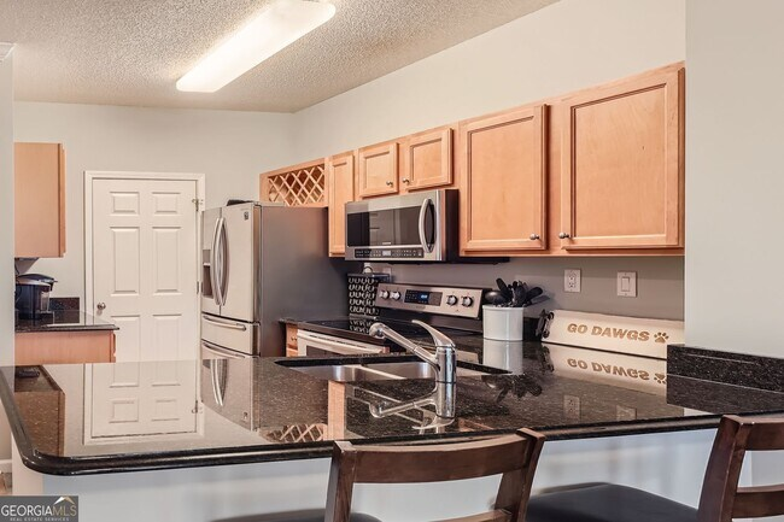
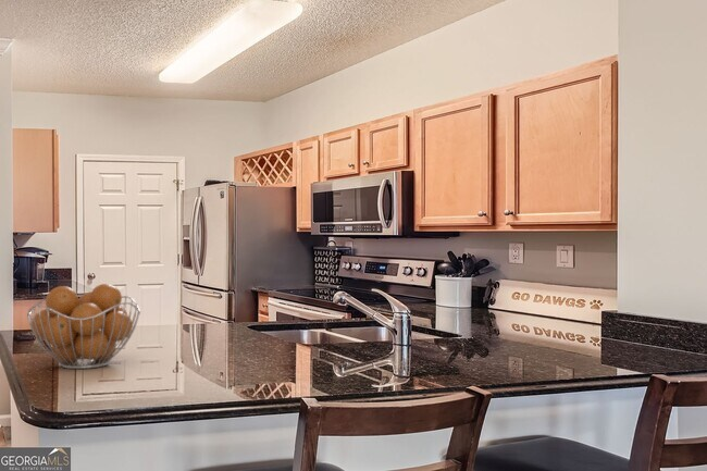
+ fruit basket [26,283,141,370]
